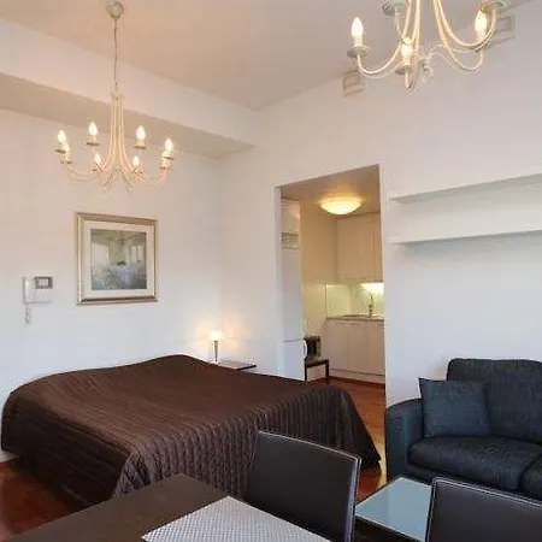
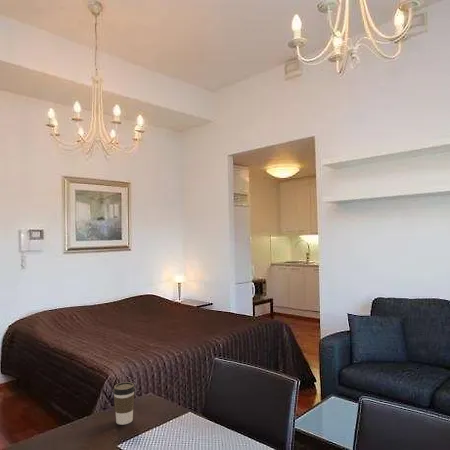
+ coffee cup [112,381,136,426]
